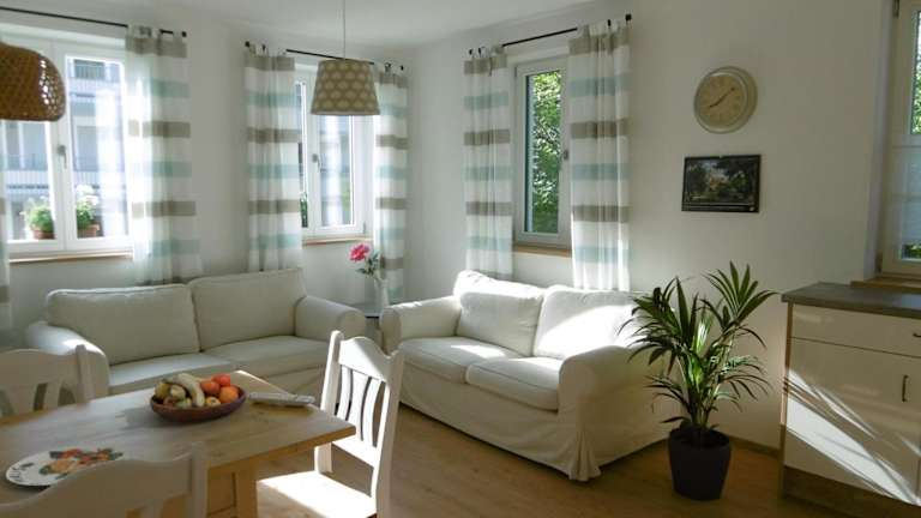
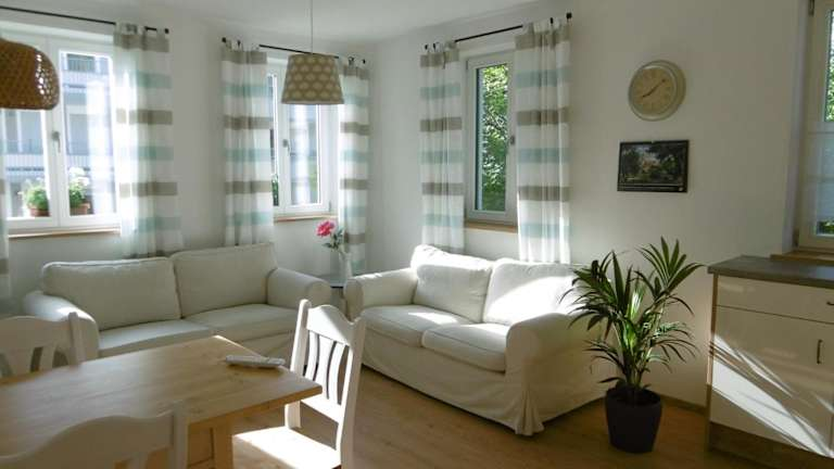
- fruit bowl [149,372,247,423]
- plate [5,442,131,487]
